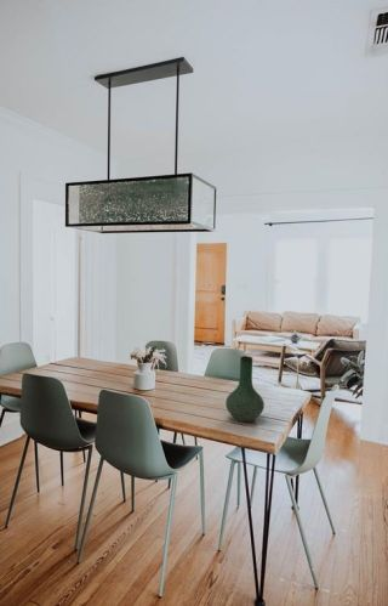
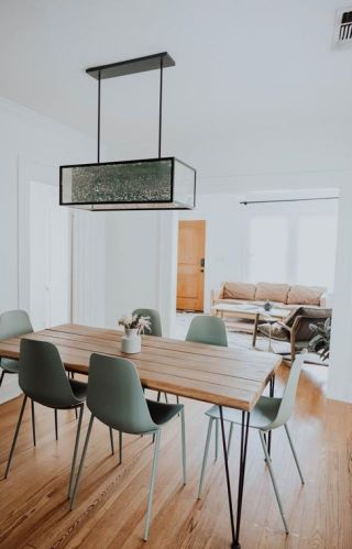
- vase [224,355,266,423]
